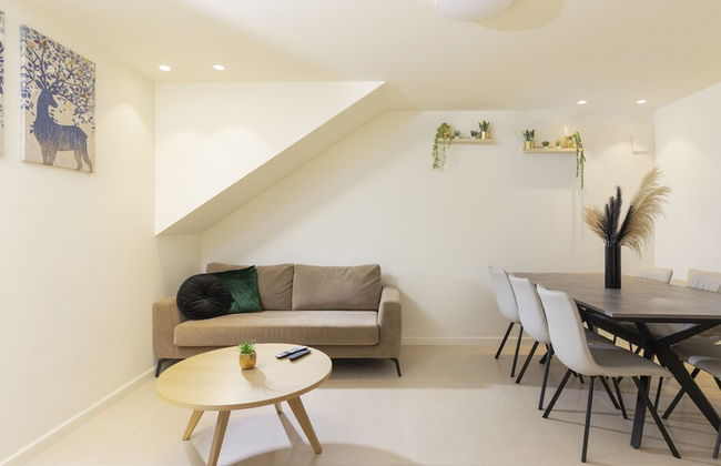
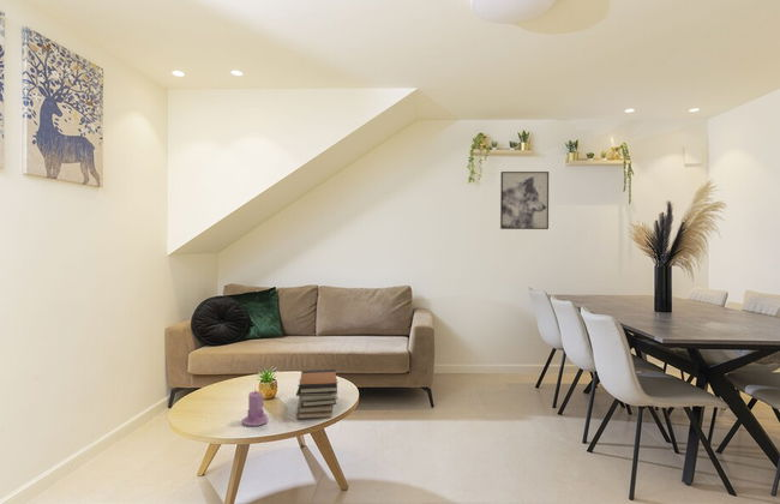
+ candle [240,389,269,427]
+ book stack [295,368,338,420]
+ wall art [499,170,550,230]
